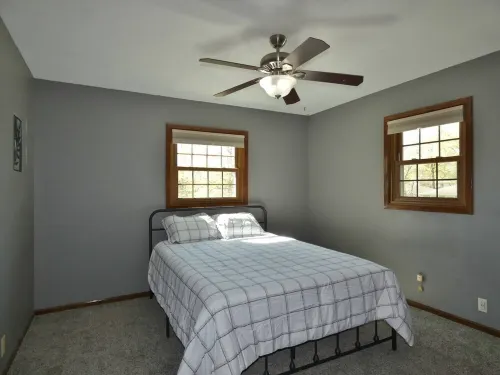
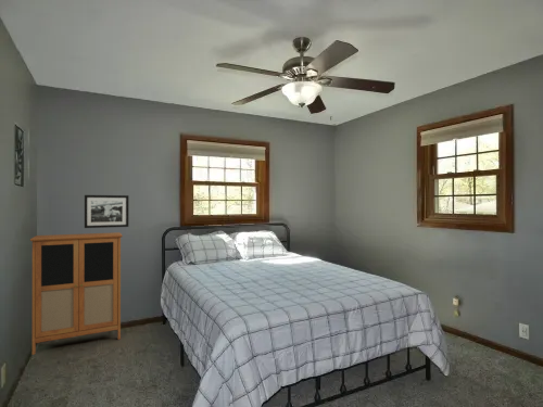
+ picture frame [84,194,129,229]
+ cabinet [29,231,124,356]
